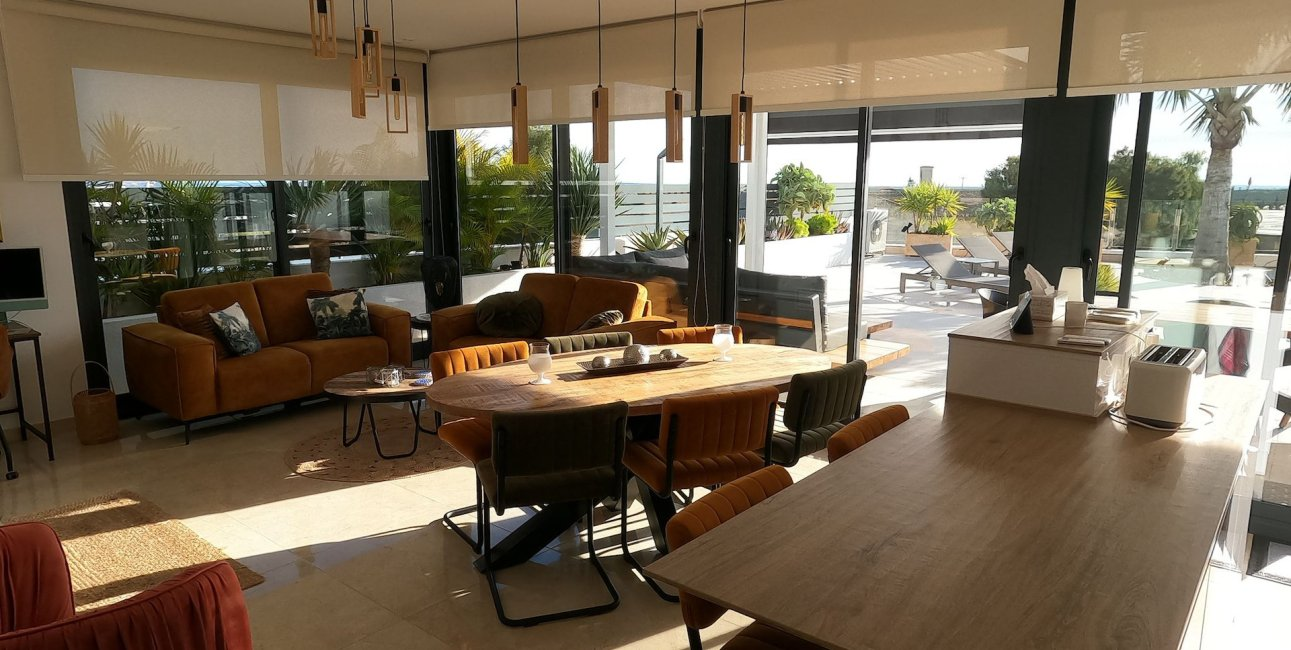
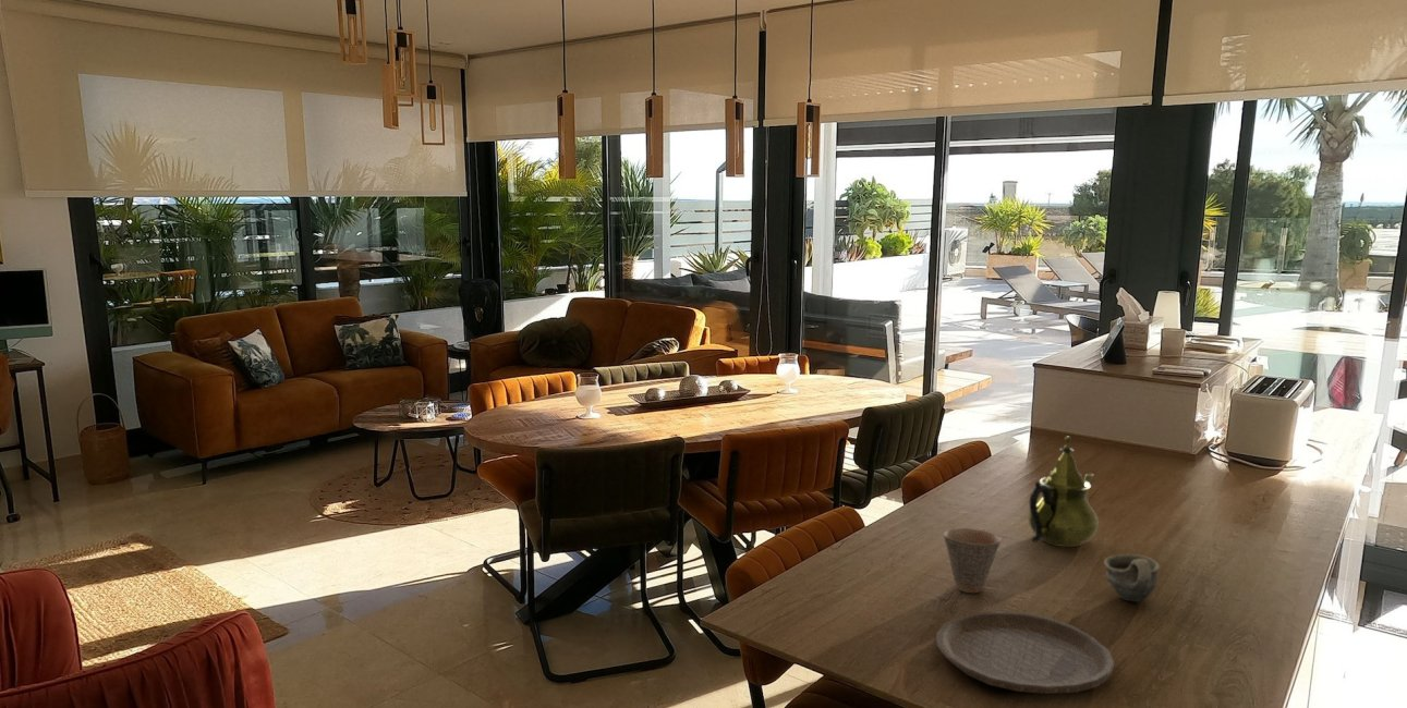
+ plate [935,610,1116,695]
+ cup [943,527,1002,594]
+ cup [1103,553,1161,602]
+ teapot [1027,436,1100,548]
